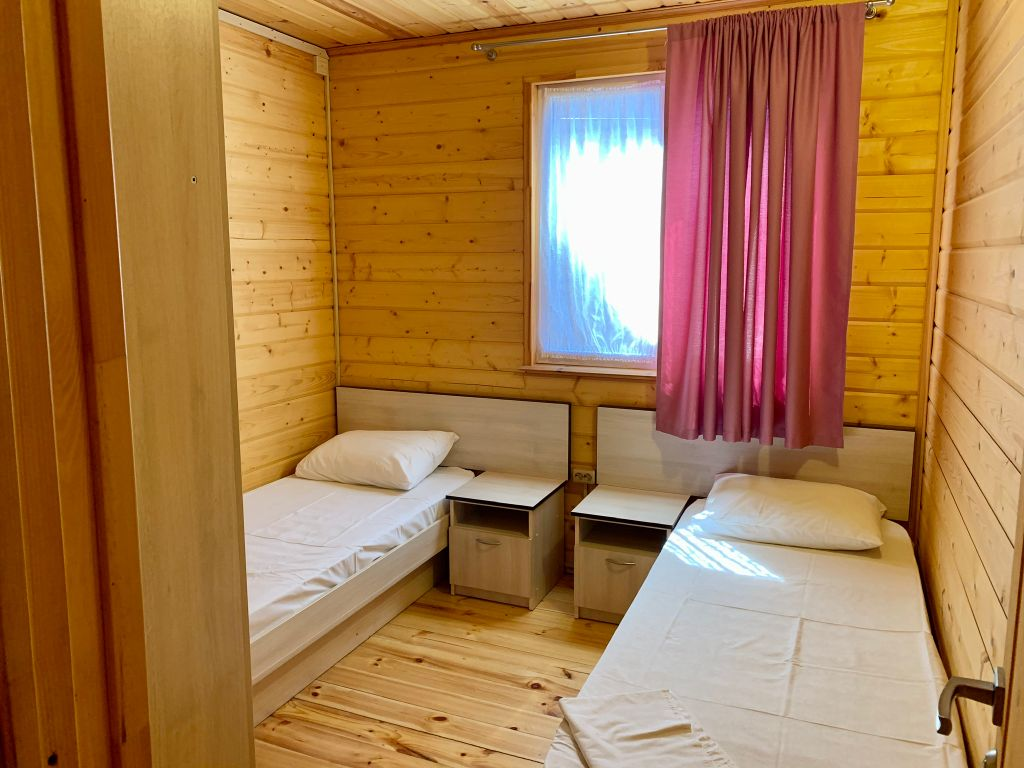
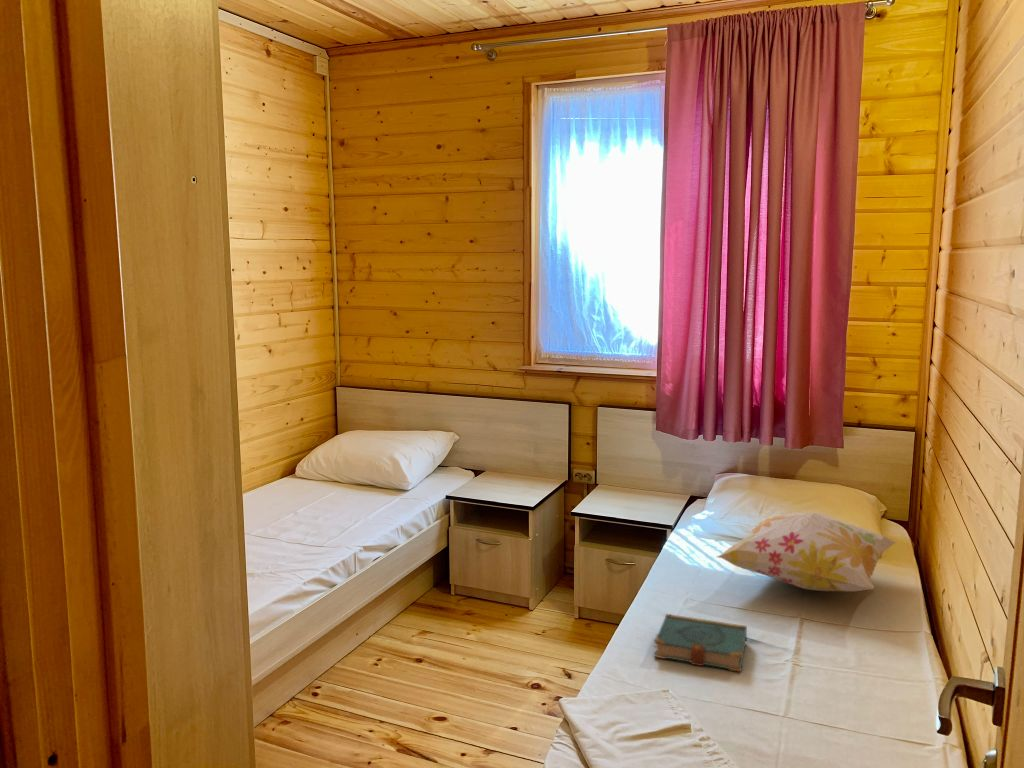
+ book [652,613,748,673]
+ decorative pillow [715,512,898,592]
